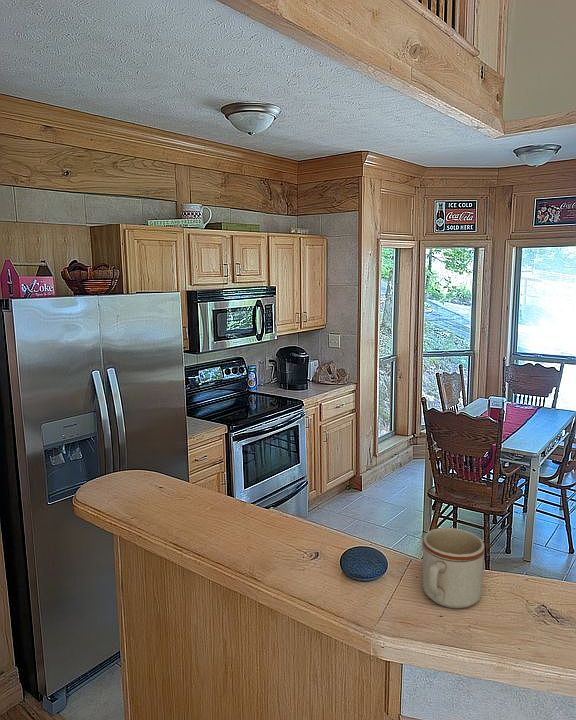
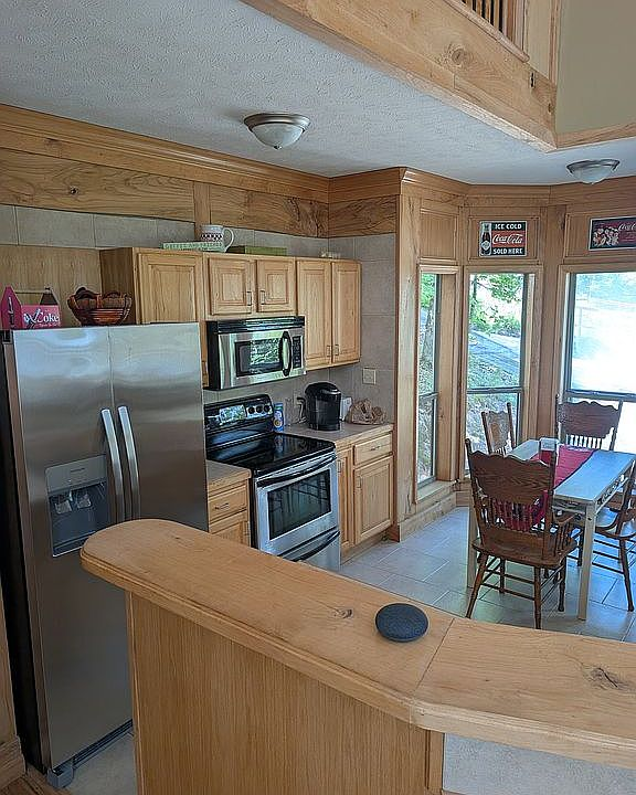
- mug [422,527,485,609]
